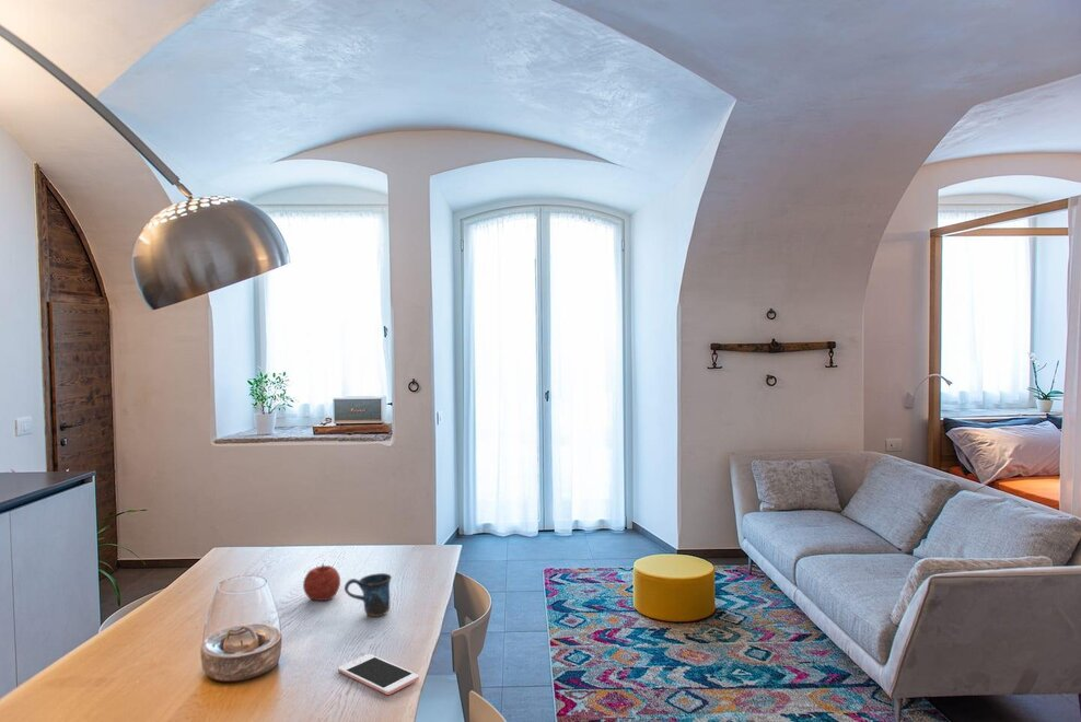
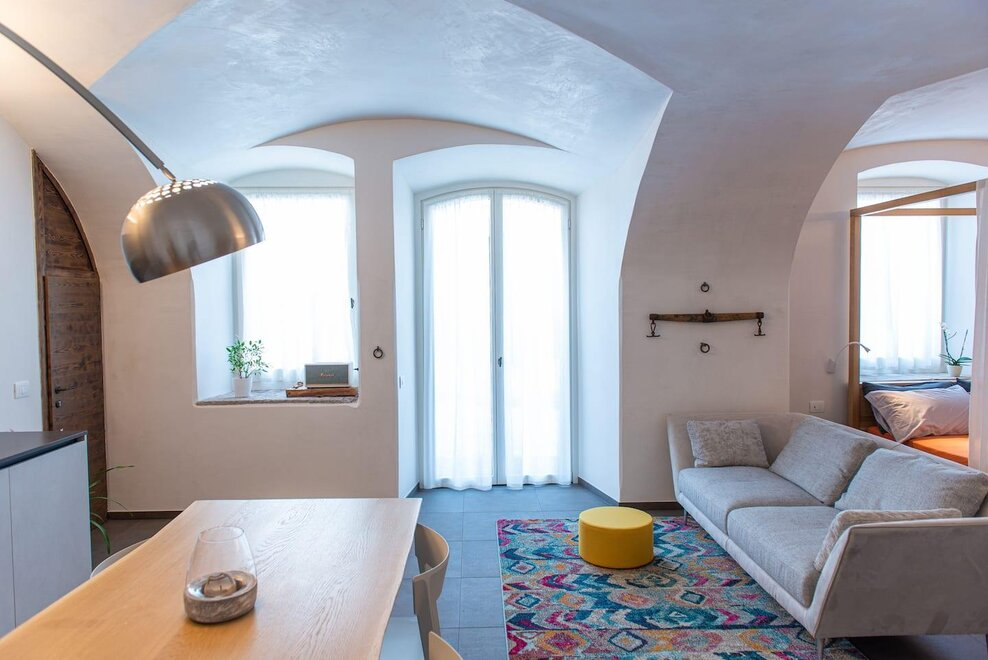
- mug [344,572,393,618]
- cell phone [337,653,420,696]
- fruit [302,563,341,602]
